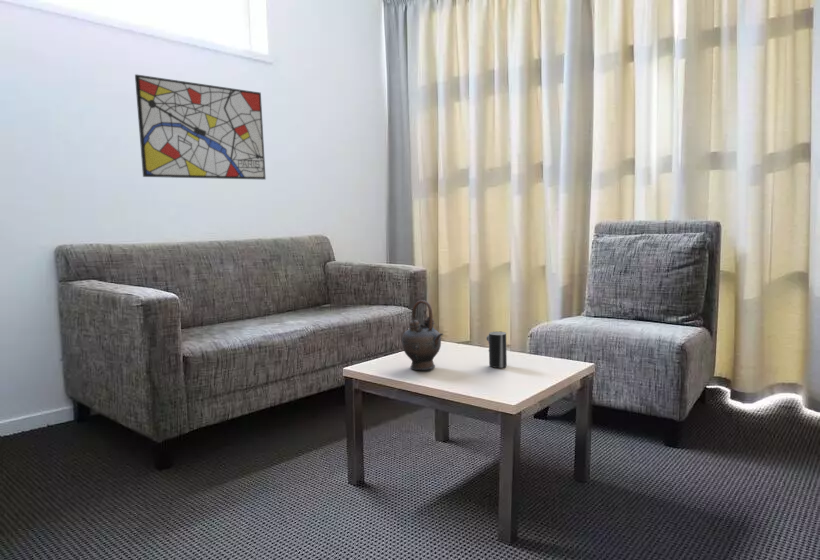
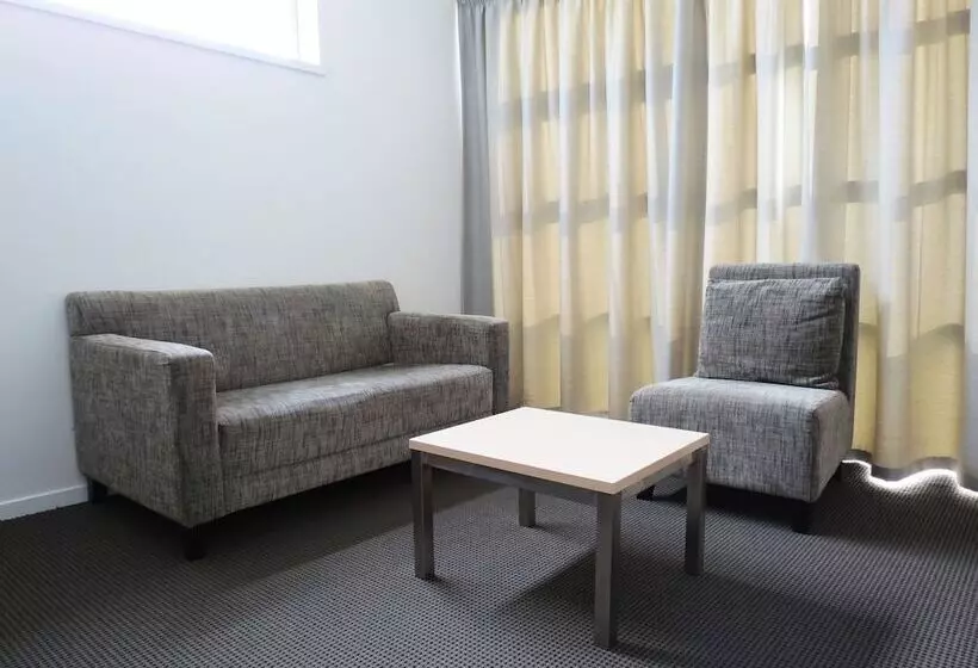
- wall art [134,73,267,181]
- cup [485,330,508,369]
- teapot [401,299,444,371]
